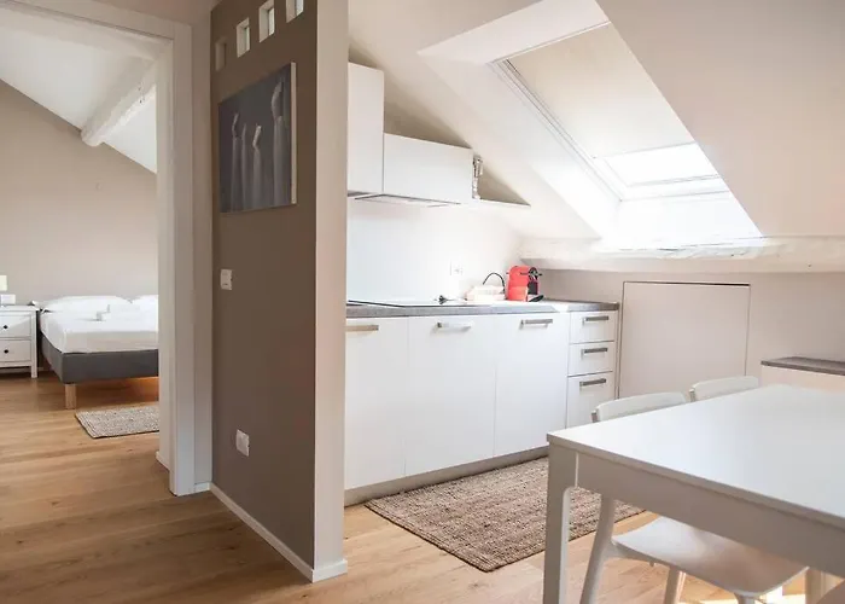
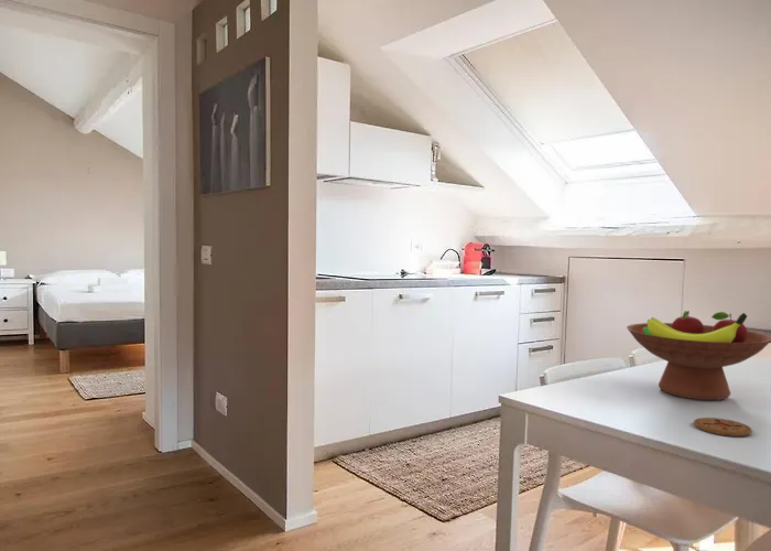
+ coaster [693,417,753,437]
+ fruit bowl [626,310,771,401]
